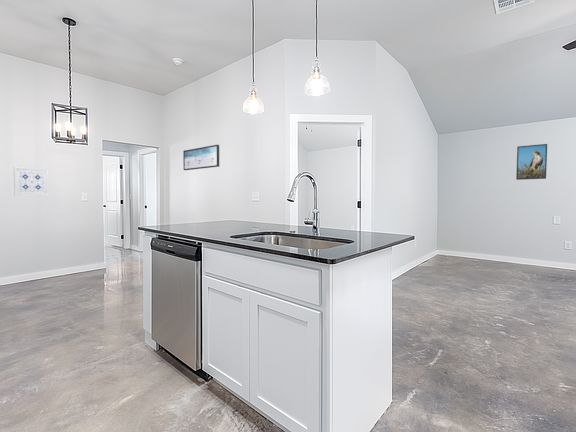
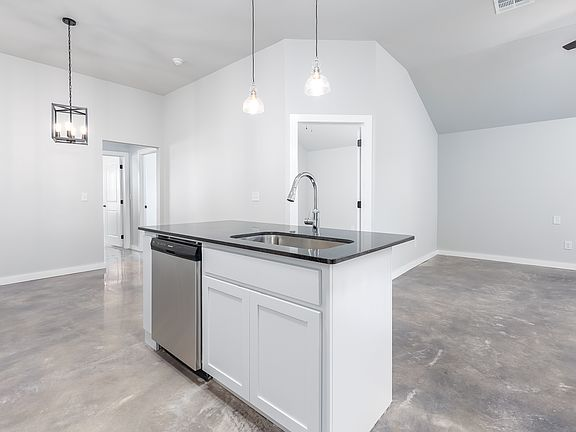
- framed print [515,143,548,181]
- wall art [182,144,220,171]
- wall art [13,166,50,197]
